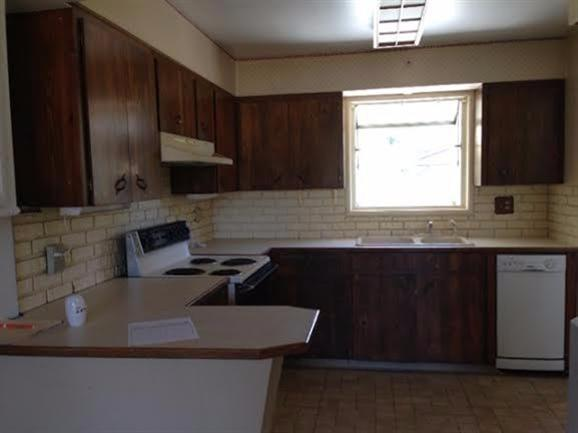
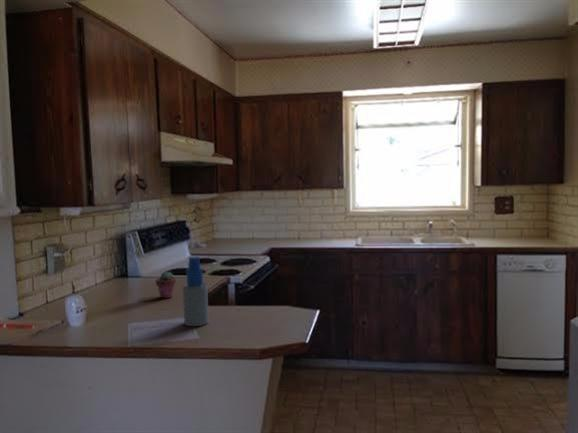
+ spray bottle [182,255,209,327]
+ potted succulent [155,271,177,299]
